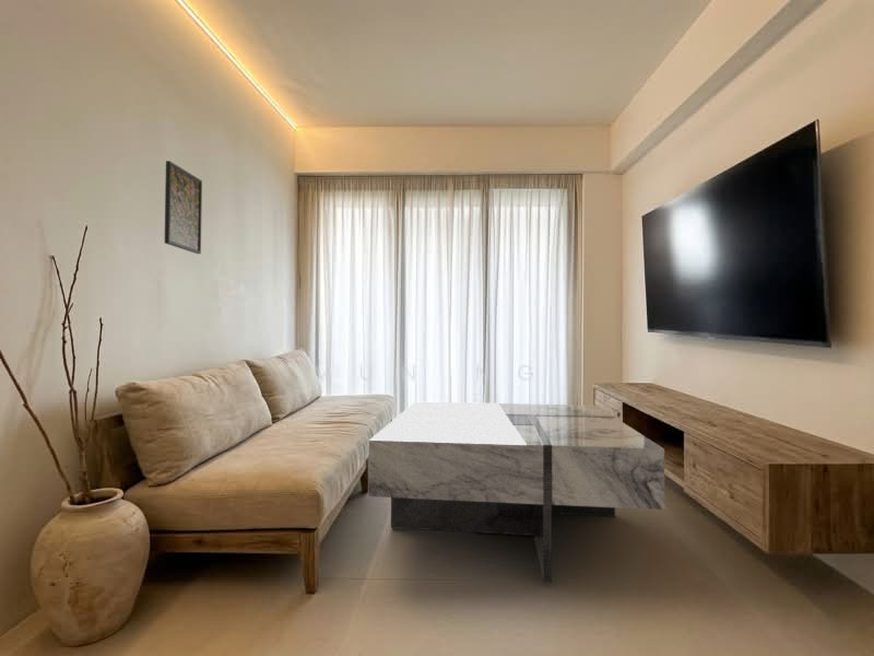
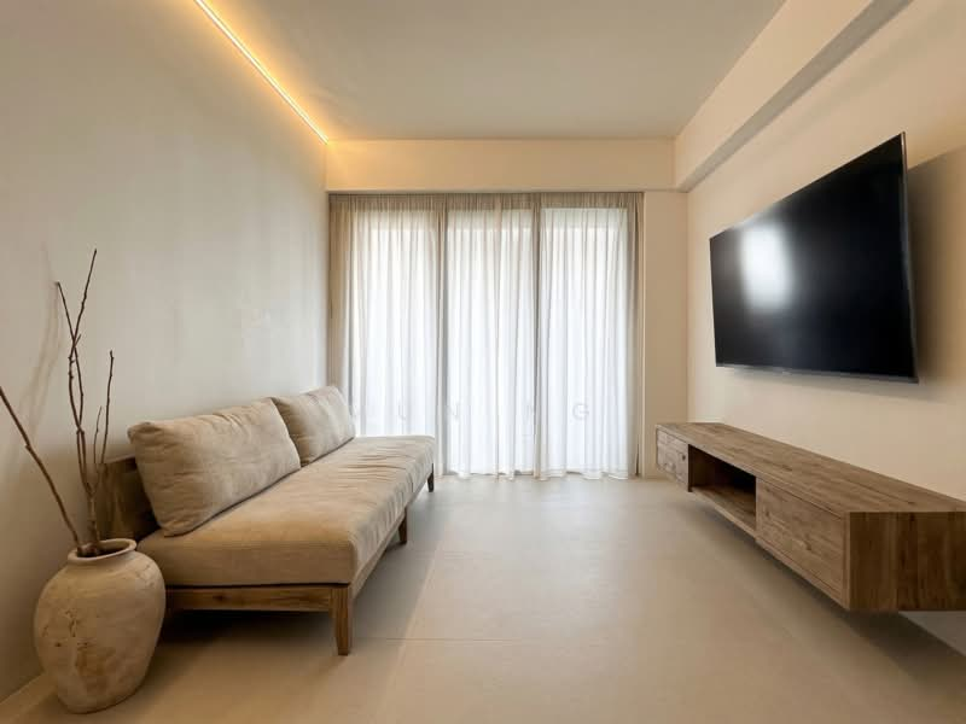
- coffee table [367,400,666,583]
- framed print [164,160,203,255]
